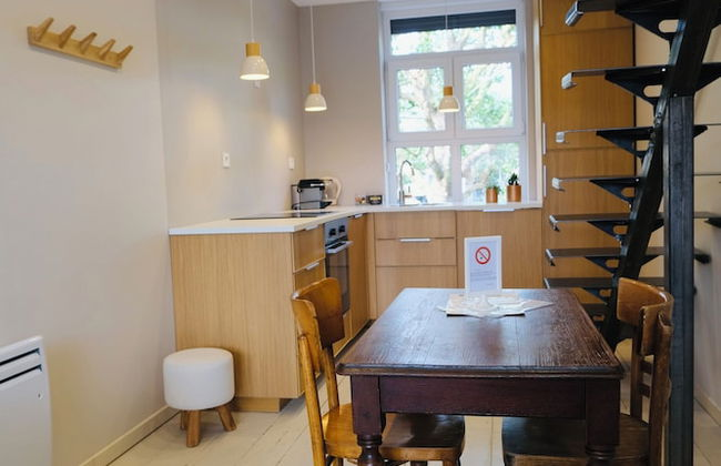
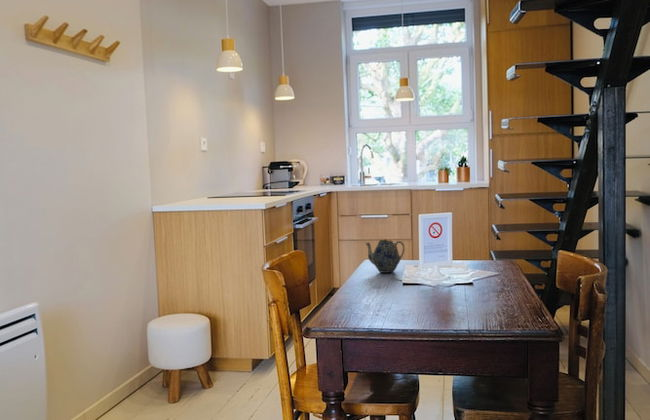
+ teapot [365,238,405,274]
